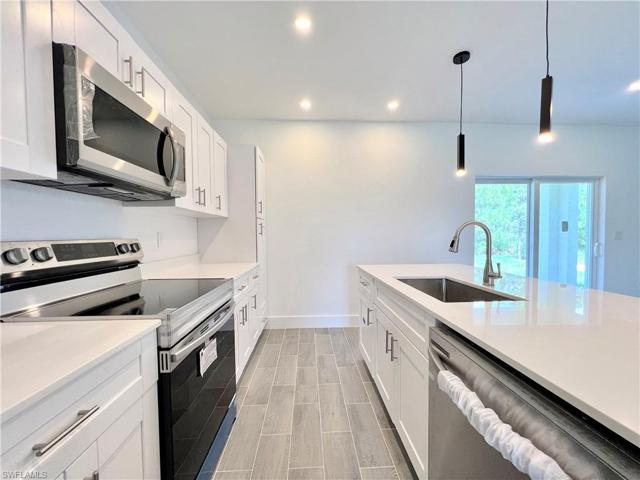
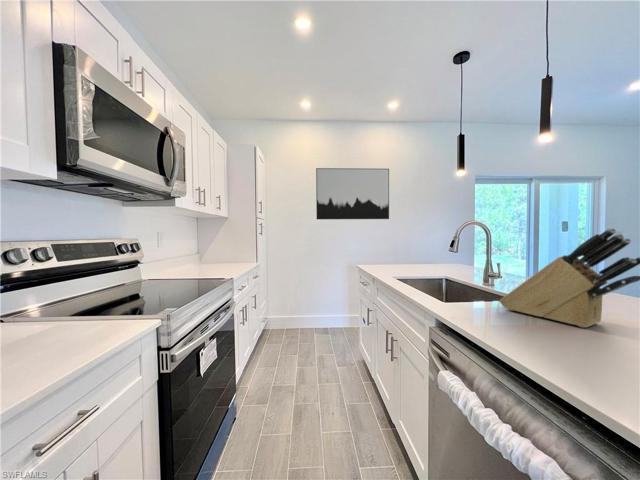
+ wall art [315,167,390,220]
+ knife block [498,227,640,329]
